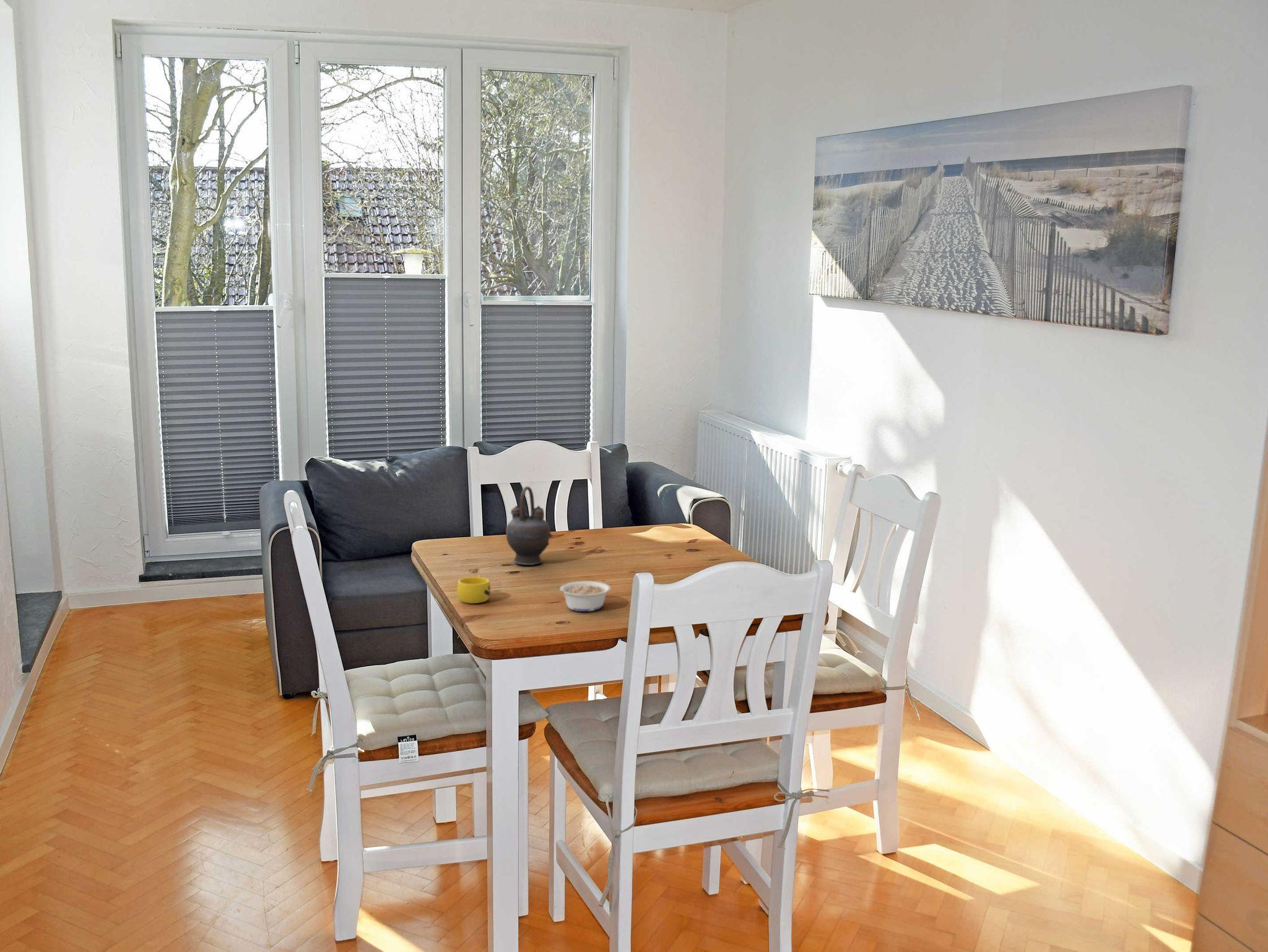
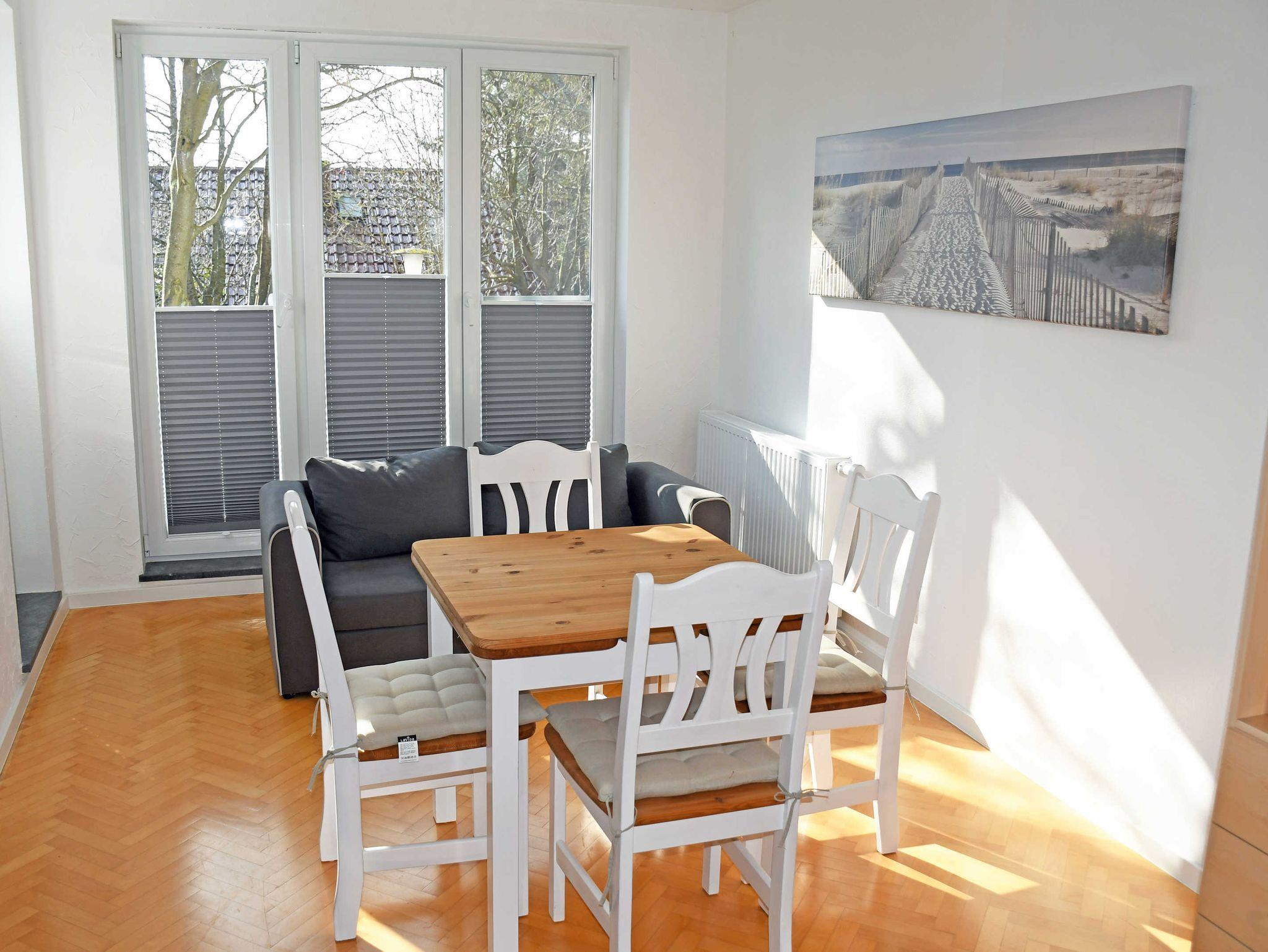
- cup [456,574,491,604]
- teapot [505,486,553,566]
- legume [552,581,611,612]
